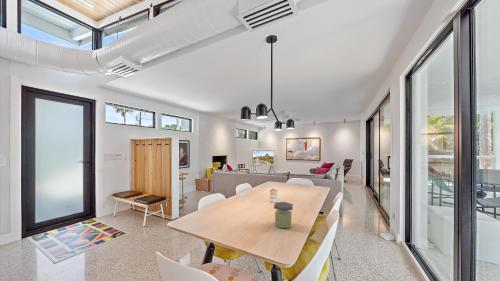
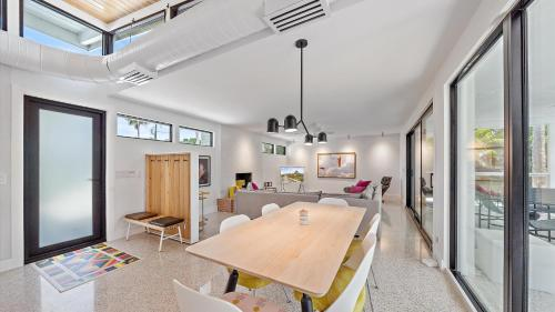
- jar [273,201,294,230]
